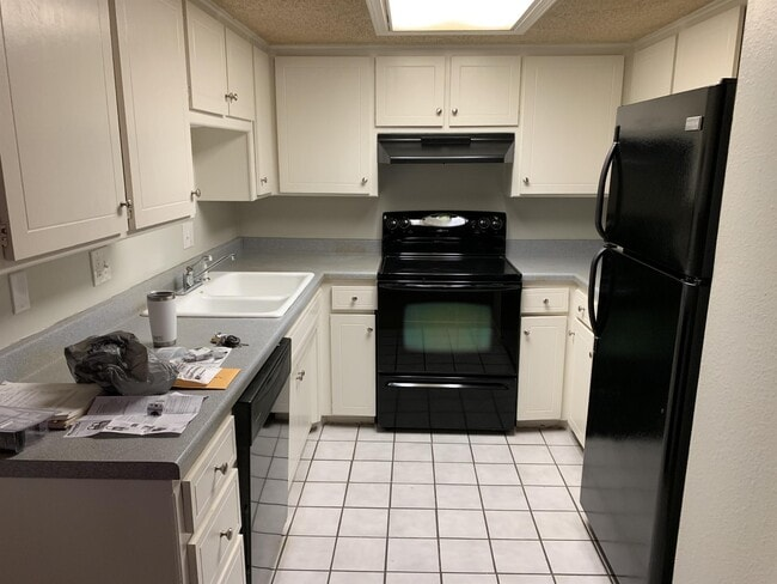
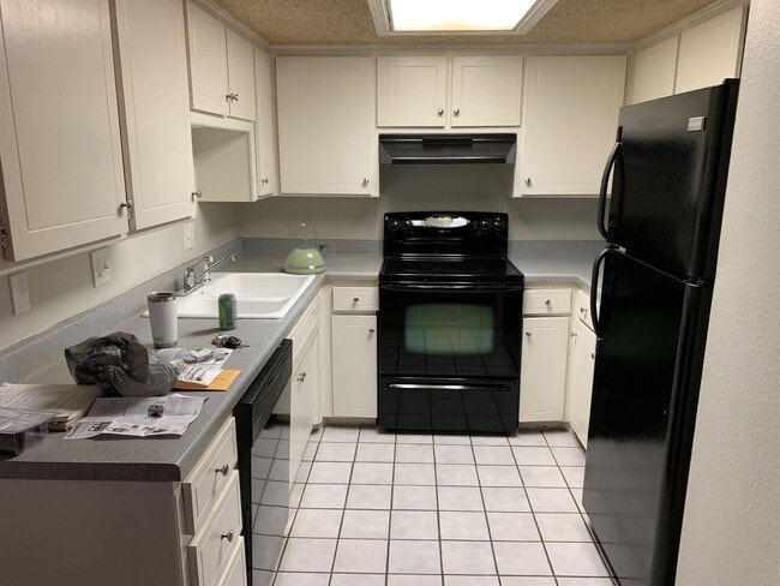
+ beverage can [217,293,239,330]
+ kettle [283,222,330,275]
